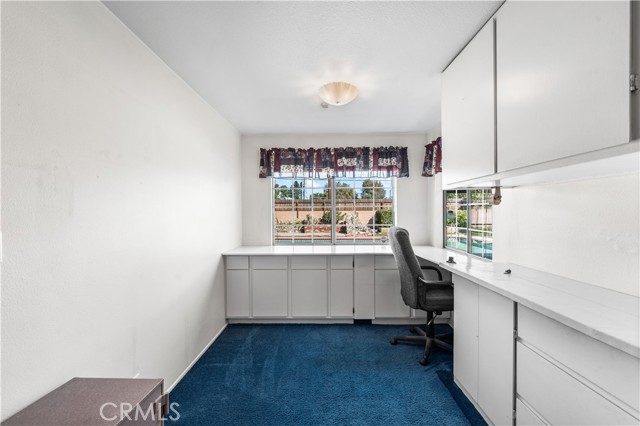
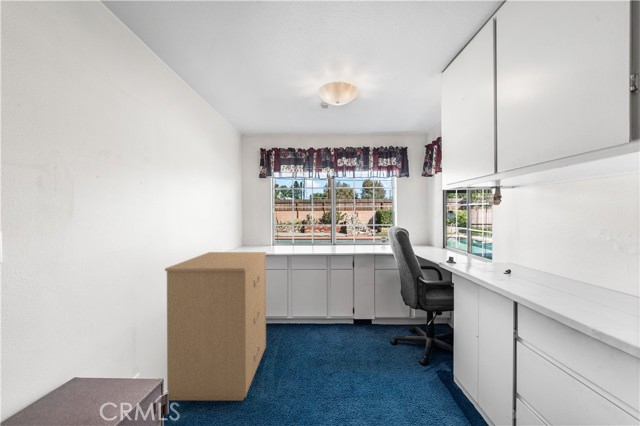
+ filing cabinet [164,251,267,401]
